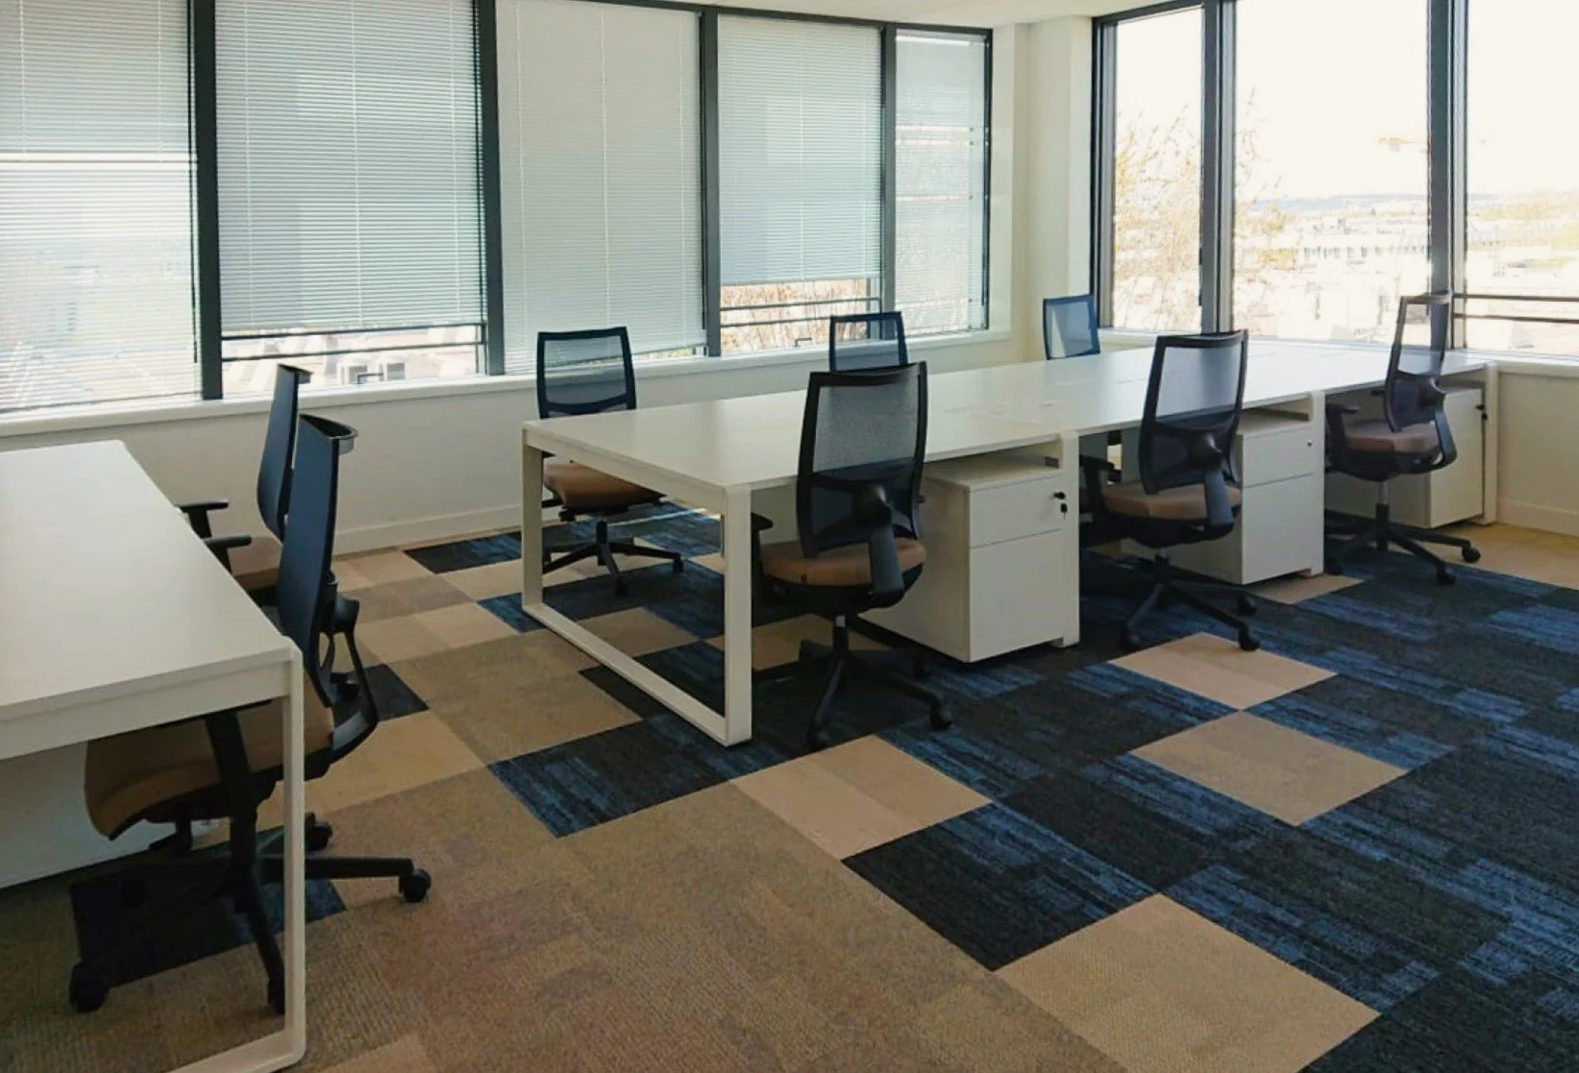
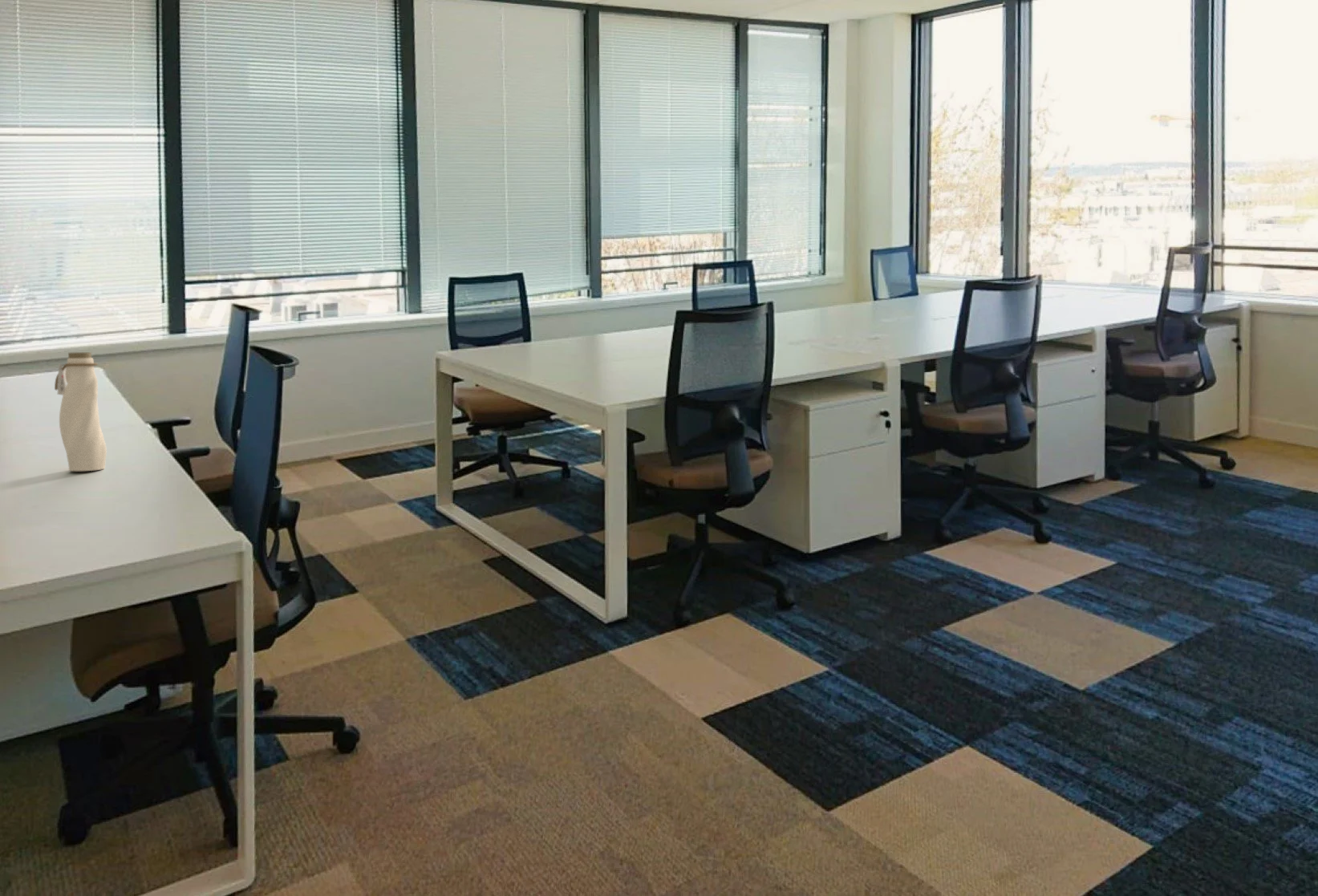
+ water bottle [54,351,107,472]
